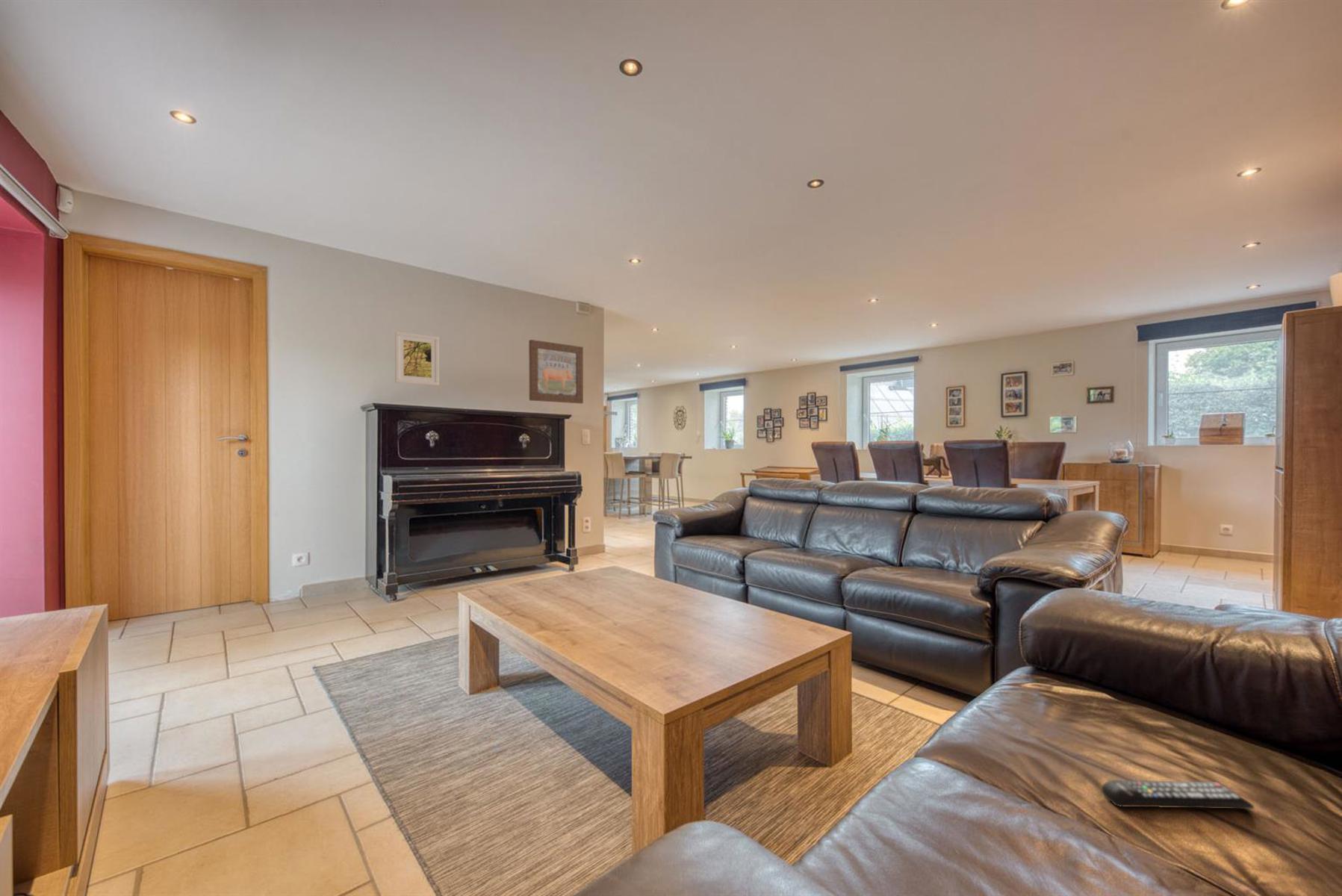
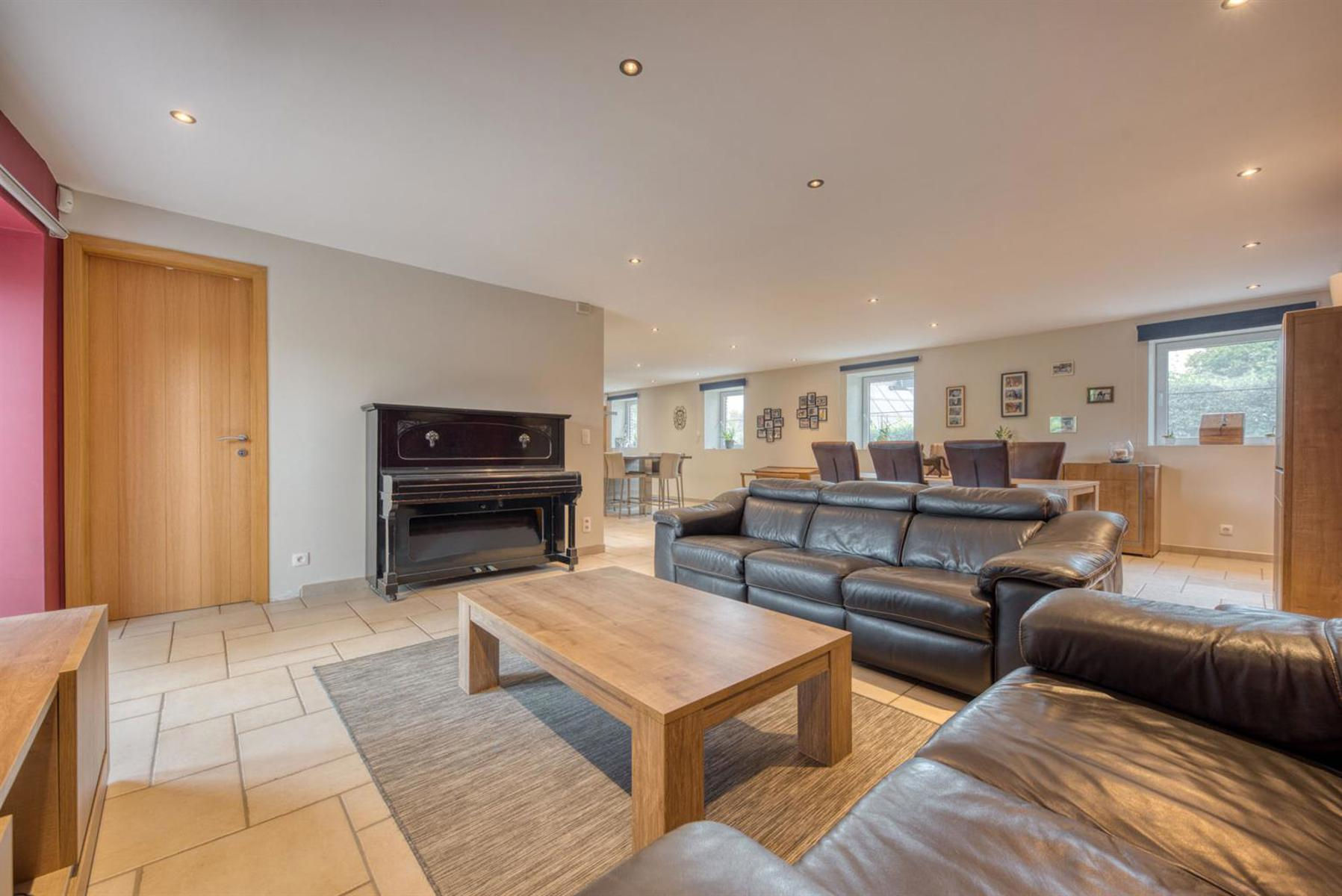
- wall art [528,339,584,404]
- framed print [394,331,440,386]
- remote control [1101,780,1255,810]
